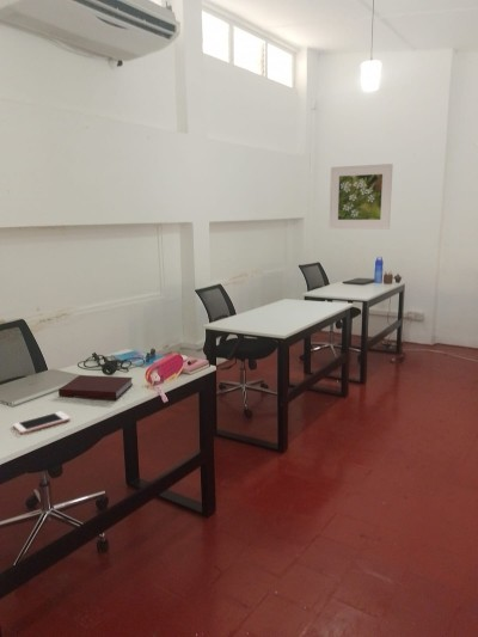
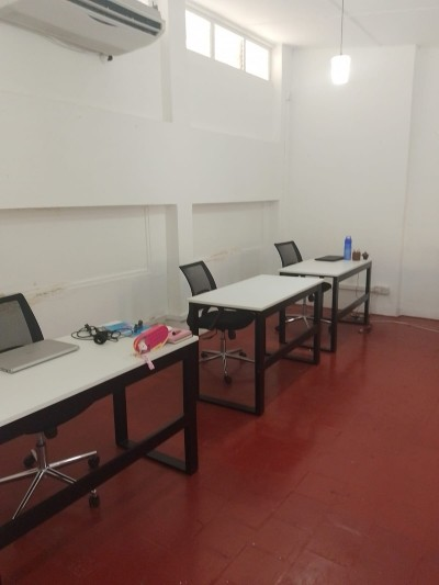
- cell phone [12,410,72,435]
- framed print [329,163,394,231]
- notebook [57,374,134,400]
